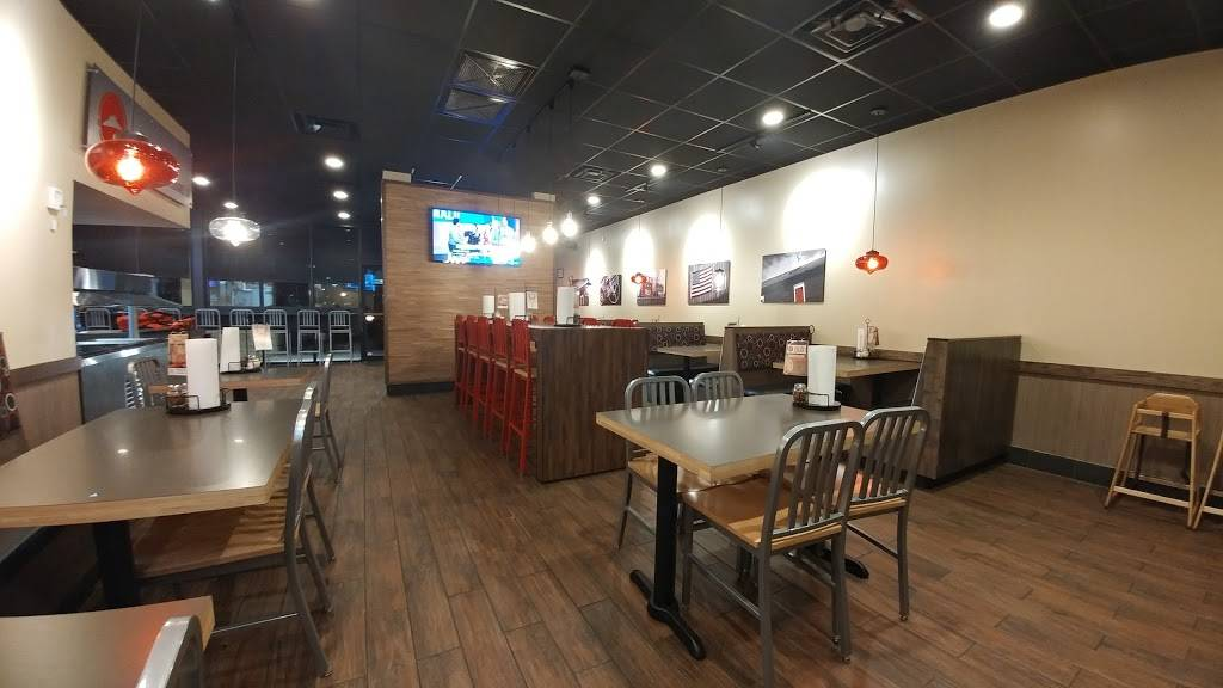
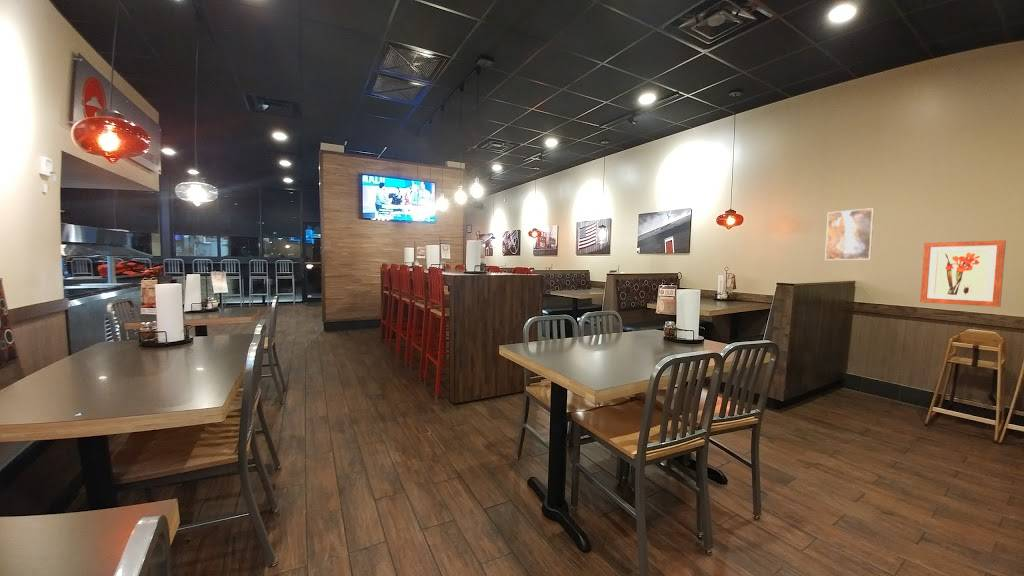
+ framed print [824,207,875,261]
+ wall art [919,239,1007,308]
